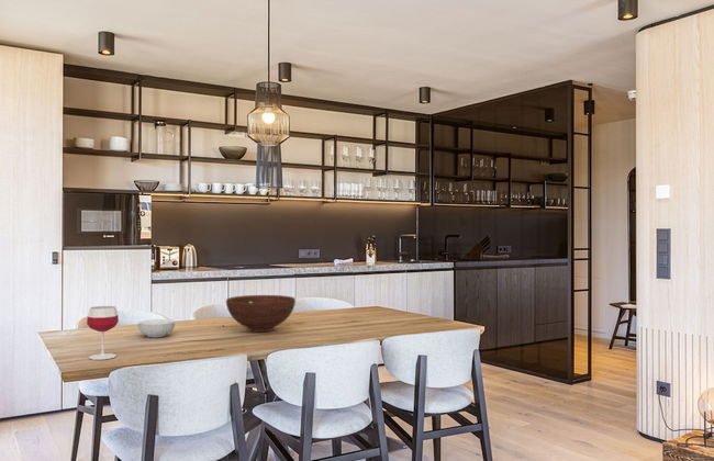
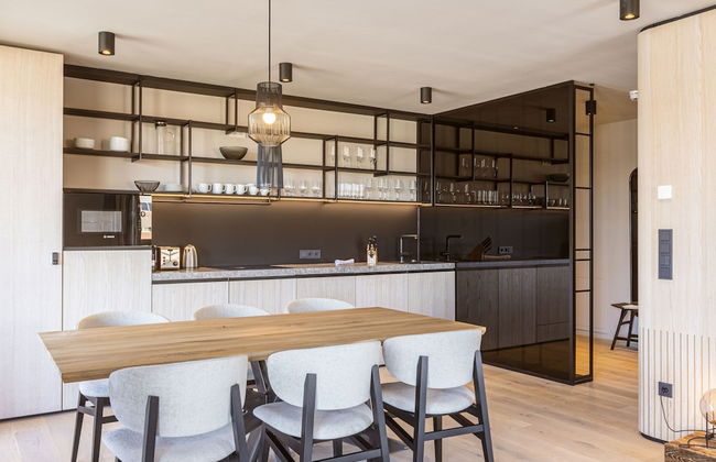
- cereal bowl [137,318,176,338]
- wineglass [86,305,120,361]
- fruit bowl [225,294,297,334]
